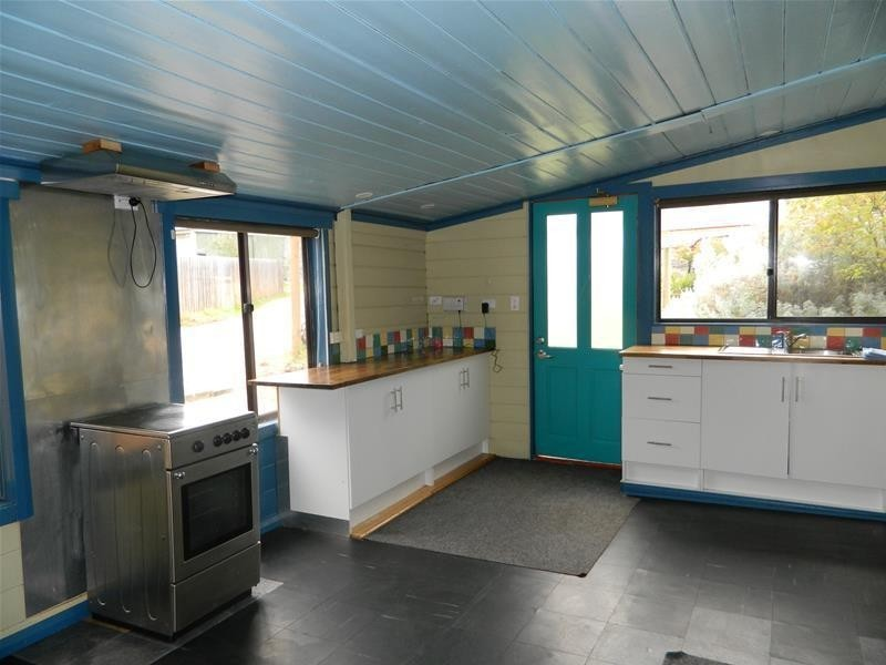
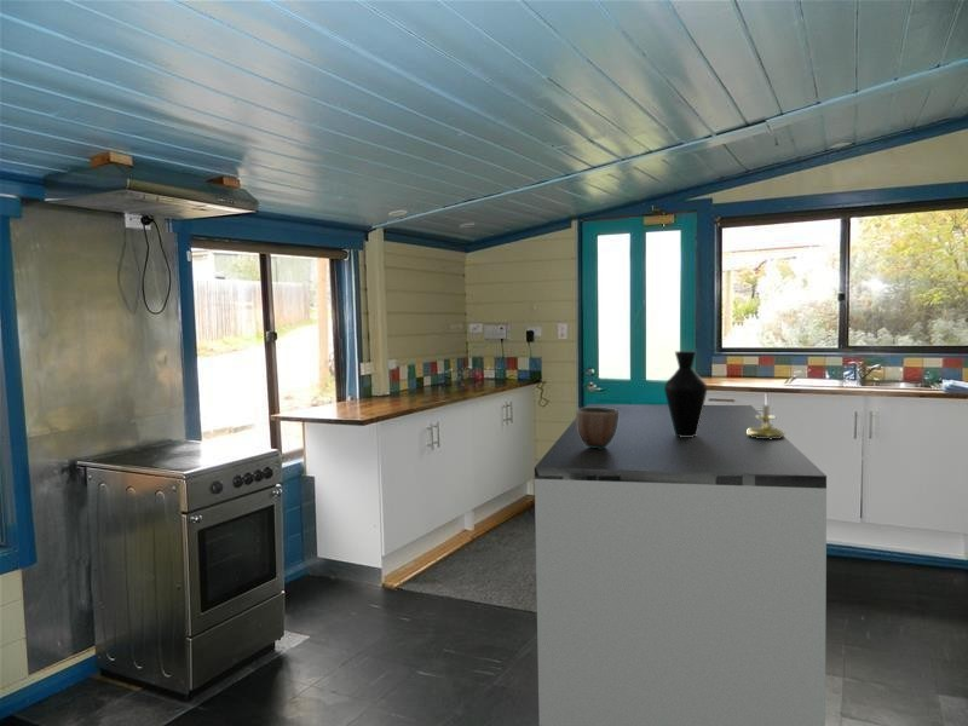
+ candle holder [748,393,786,439]
+ dining table [534,403,828,726]
+ decorative bowl [575,407,618,449]
+ vase [663,350,708,437]
